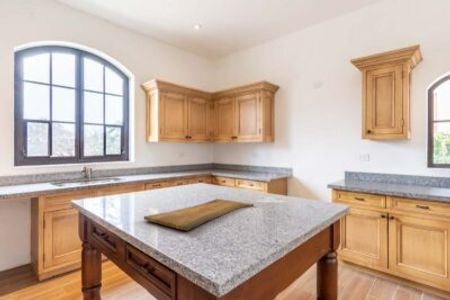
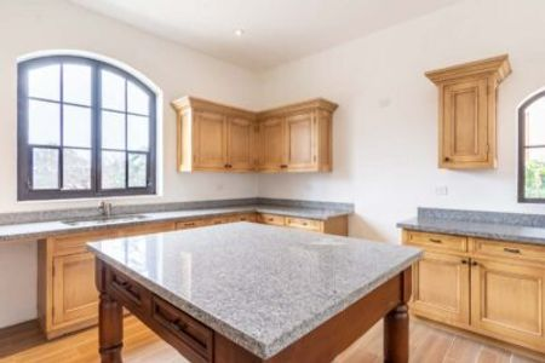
- cutting board [143,198,255,232]
